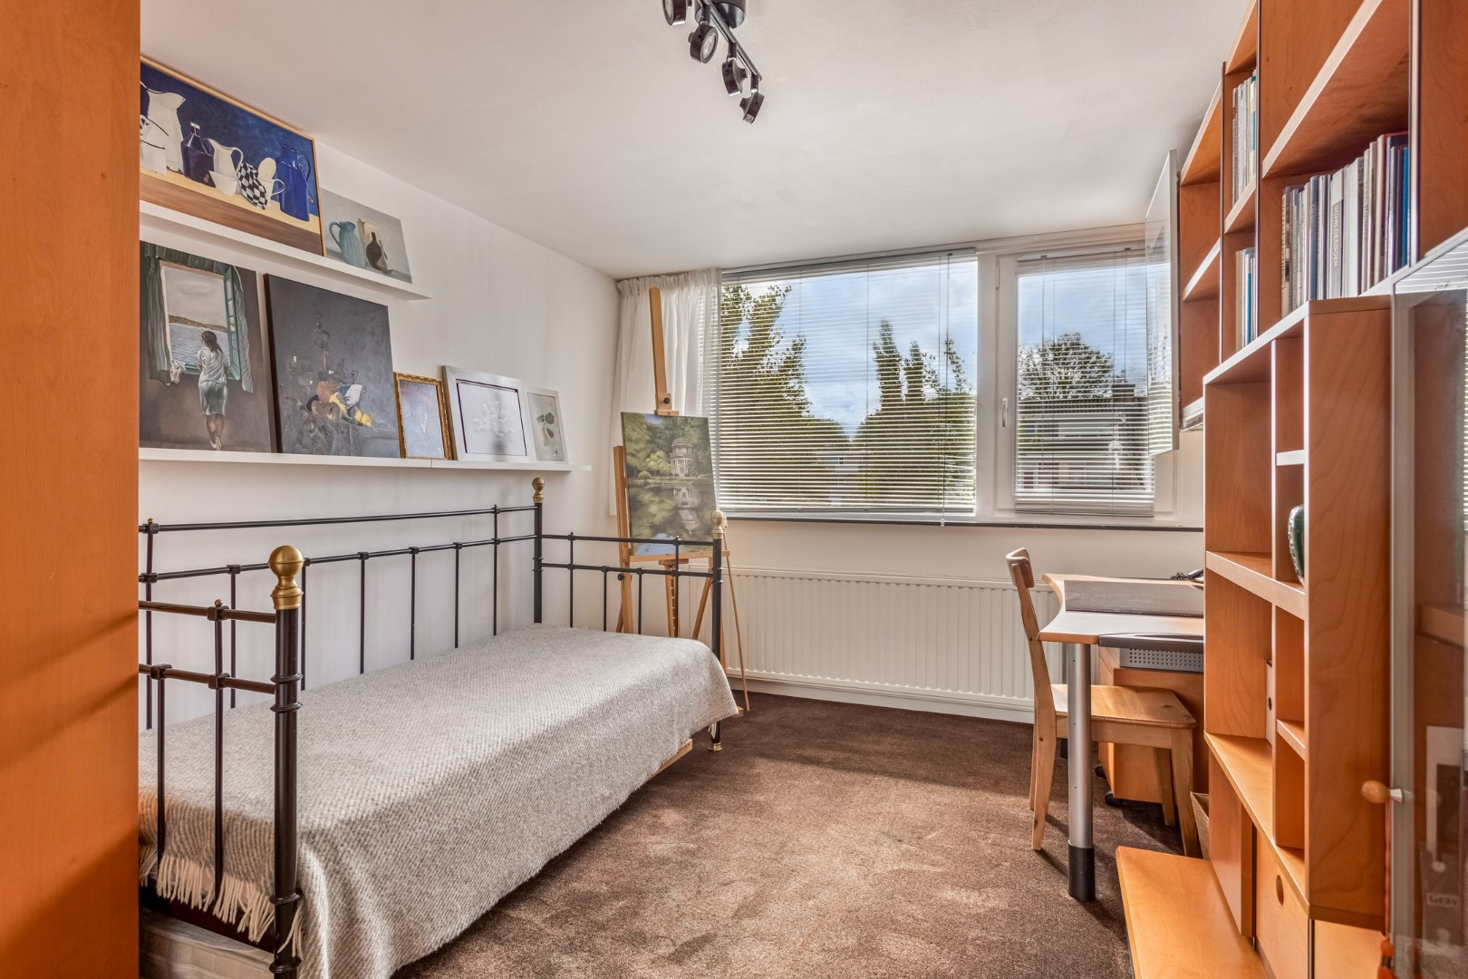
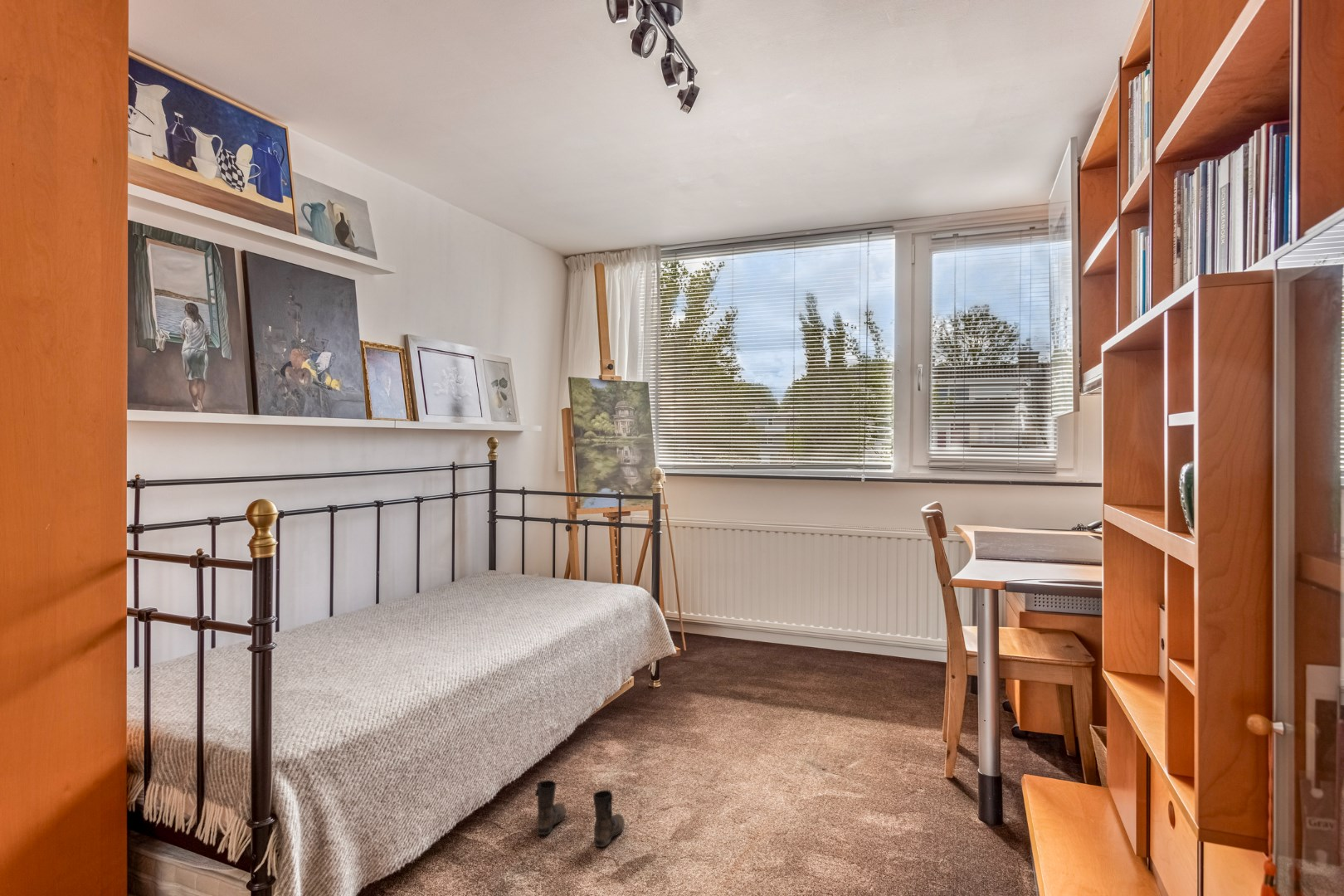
+ boots [534,779,626,848]
